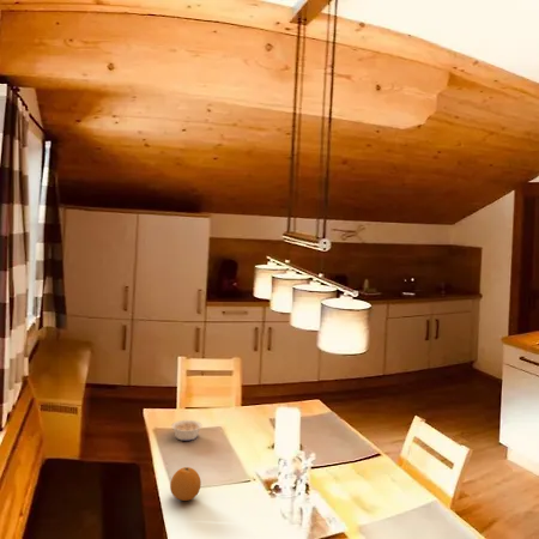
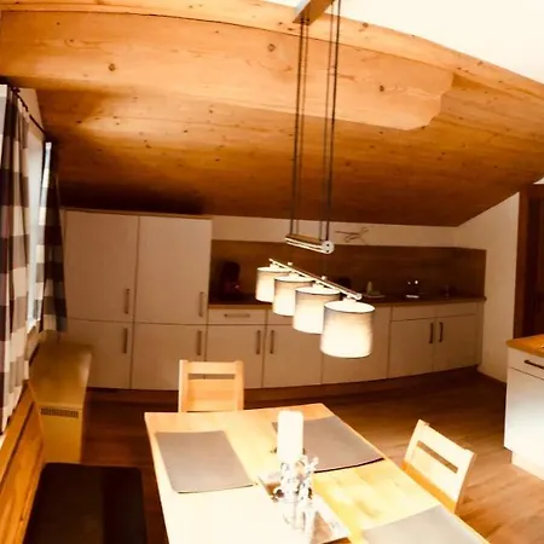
- fruit [169,466,202,502]
- legume [170,419,204,442]
